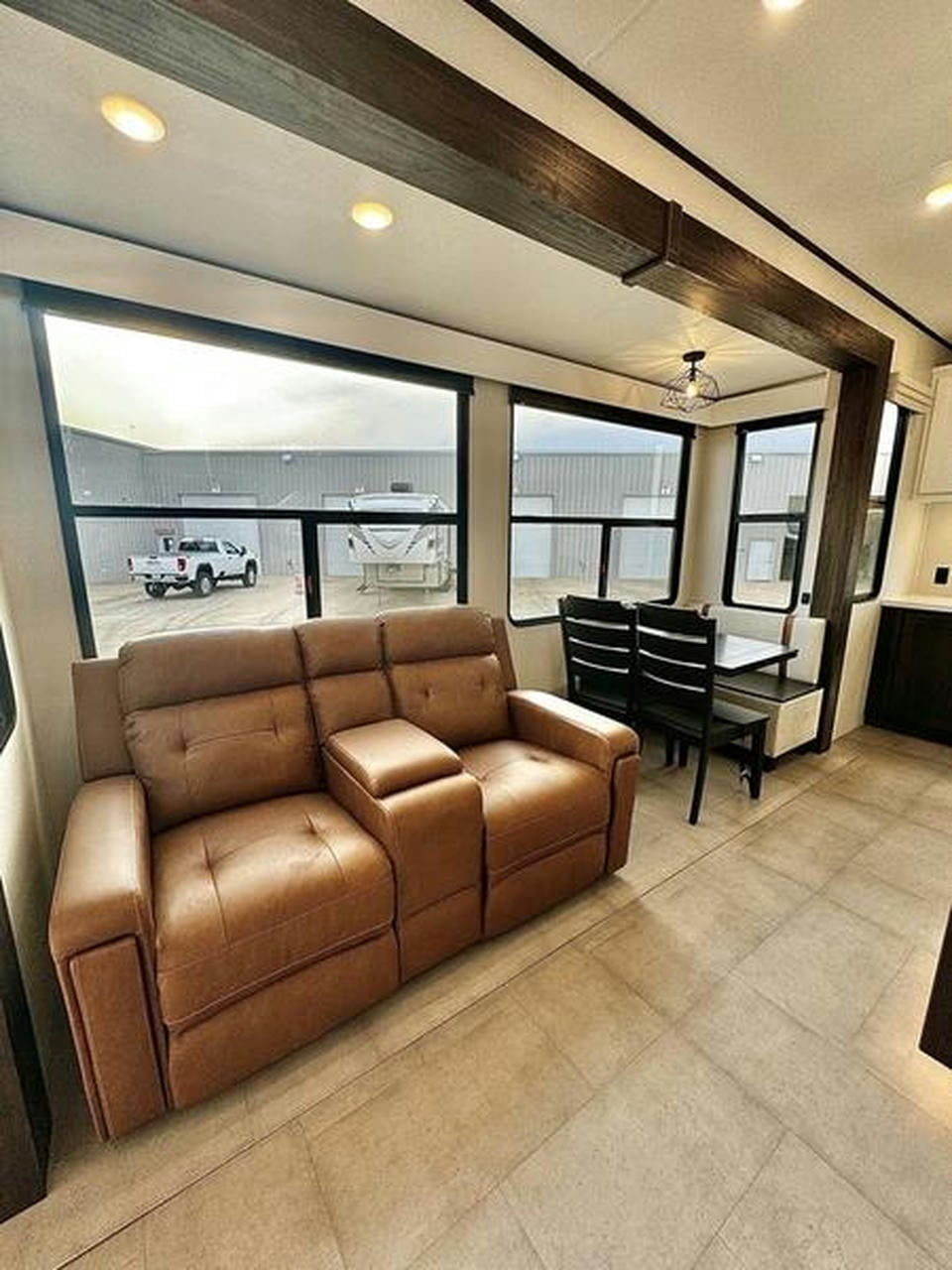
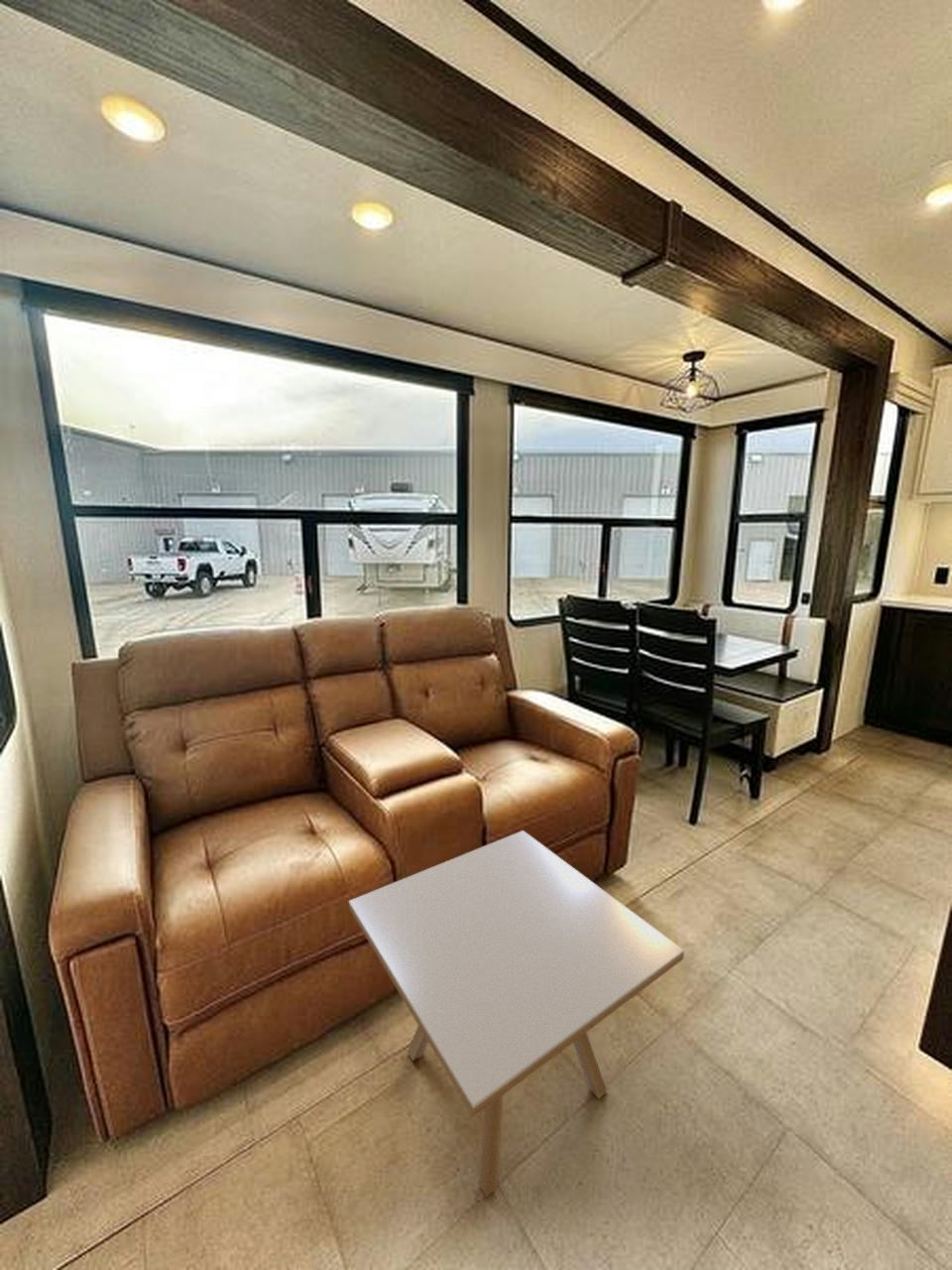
+ side table [348,829,685,1199]
